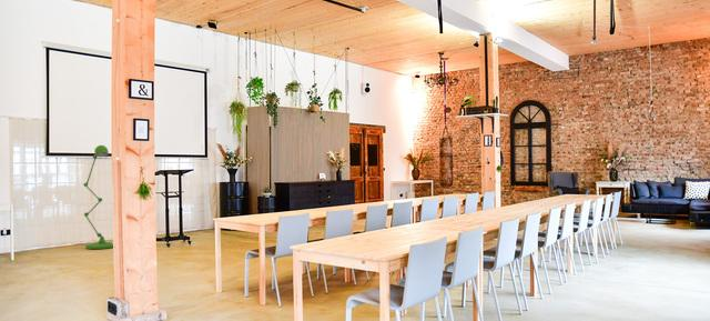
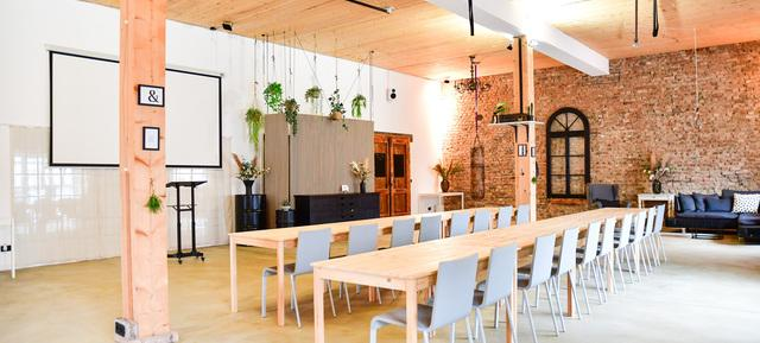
- floor lamp [82,144,113,250]
